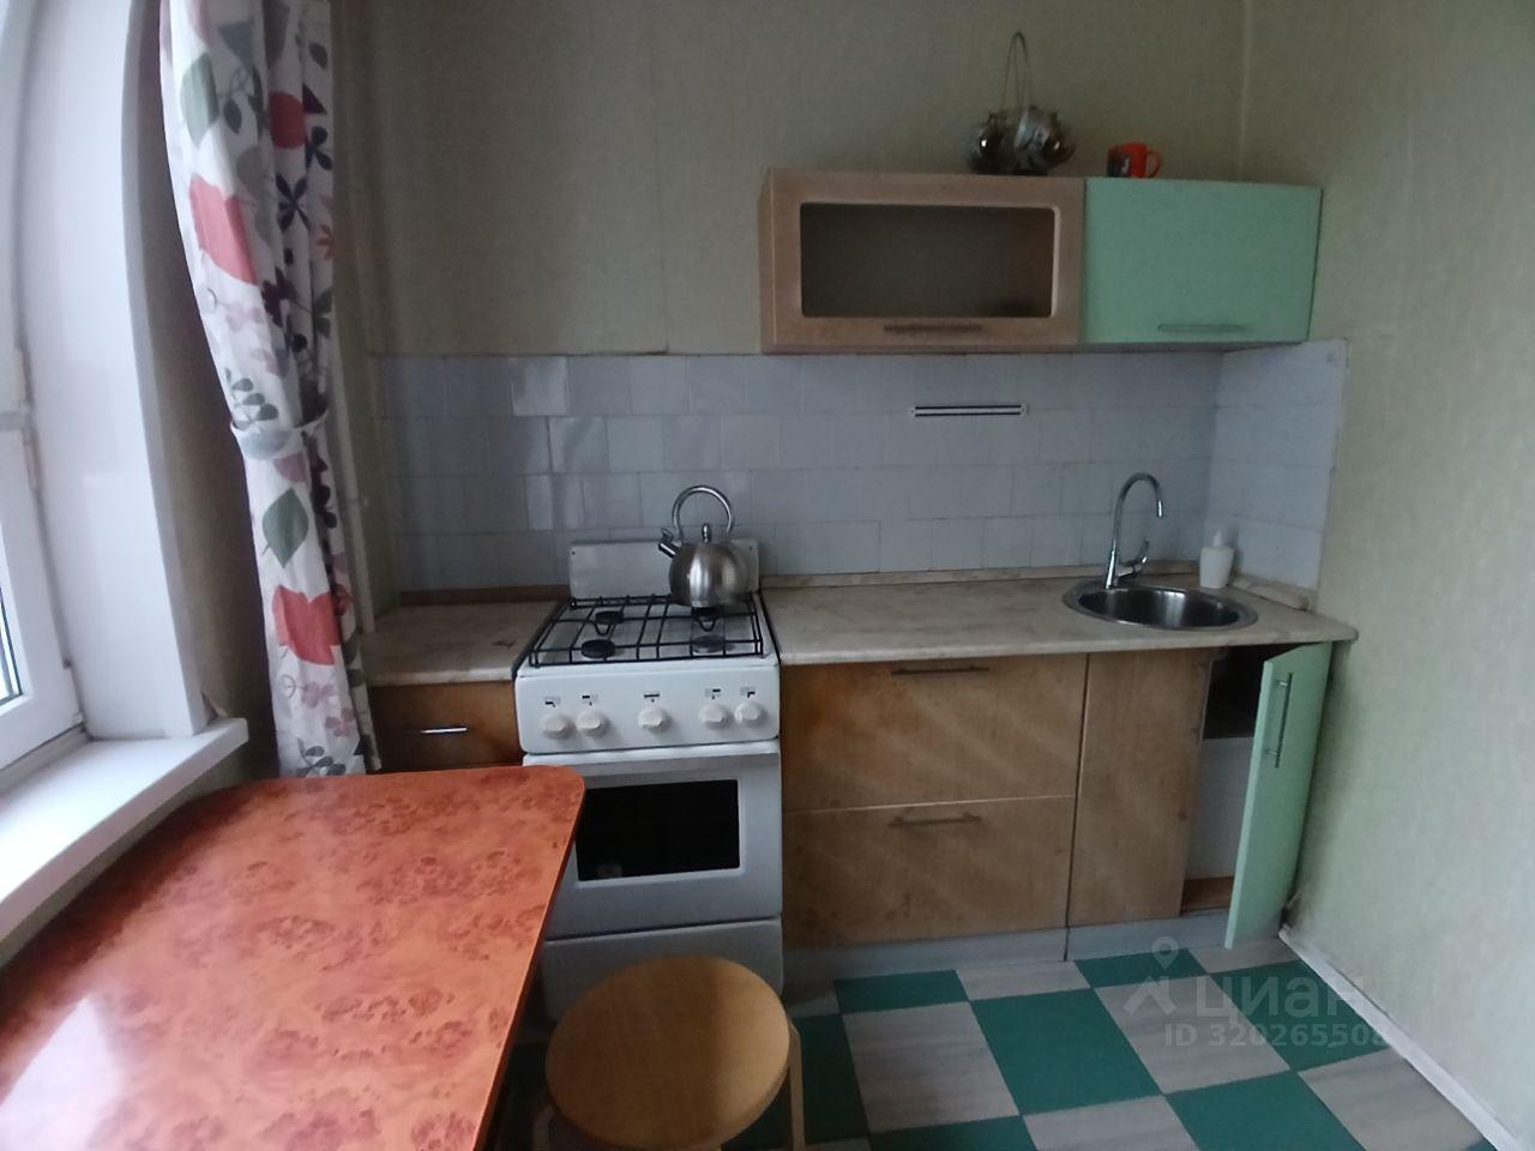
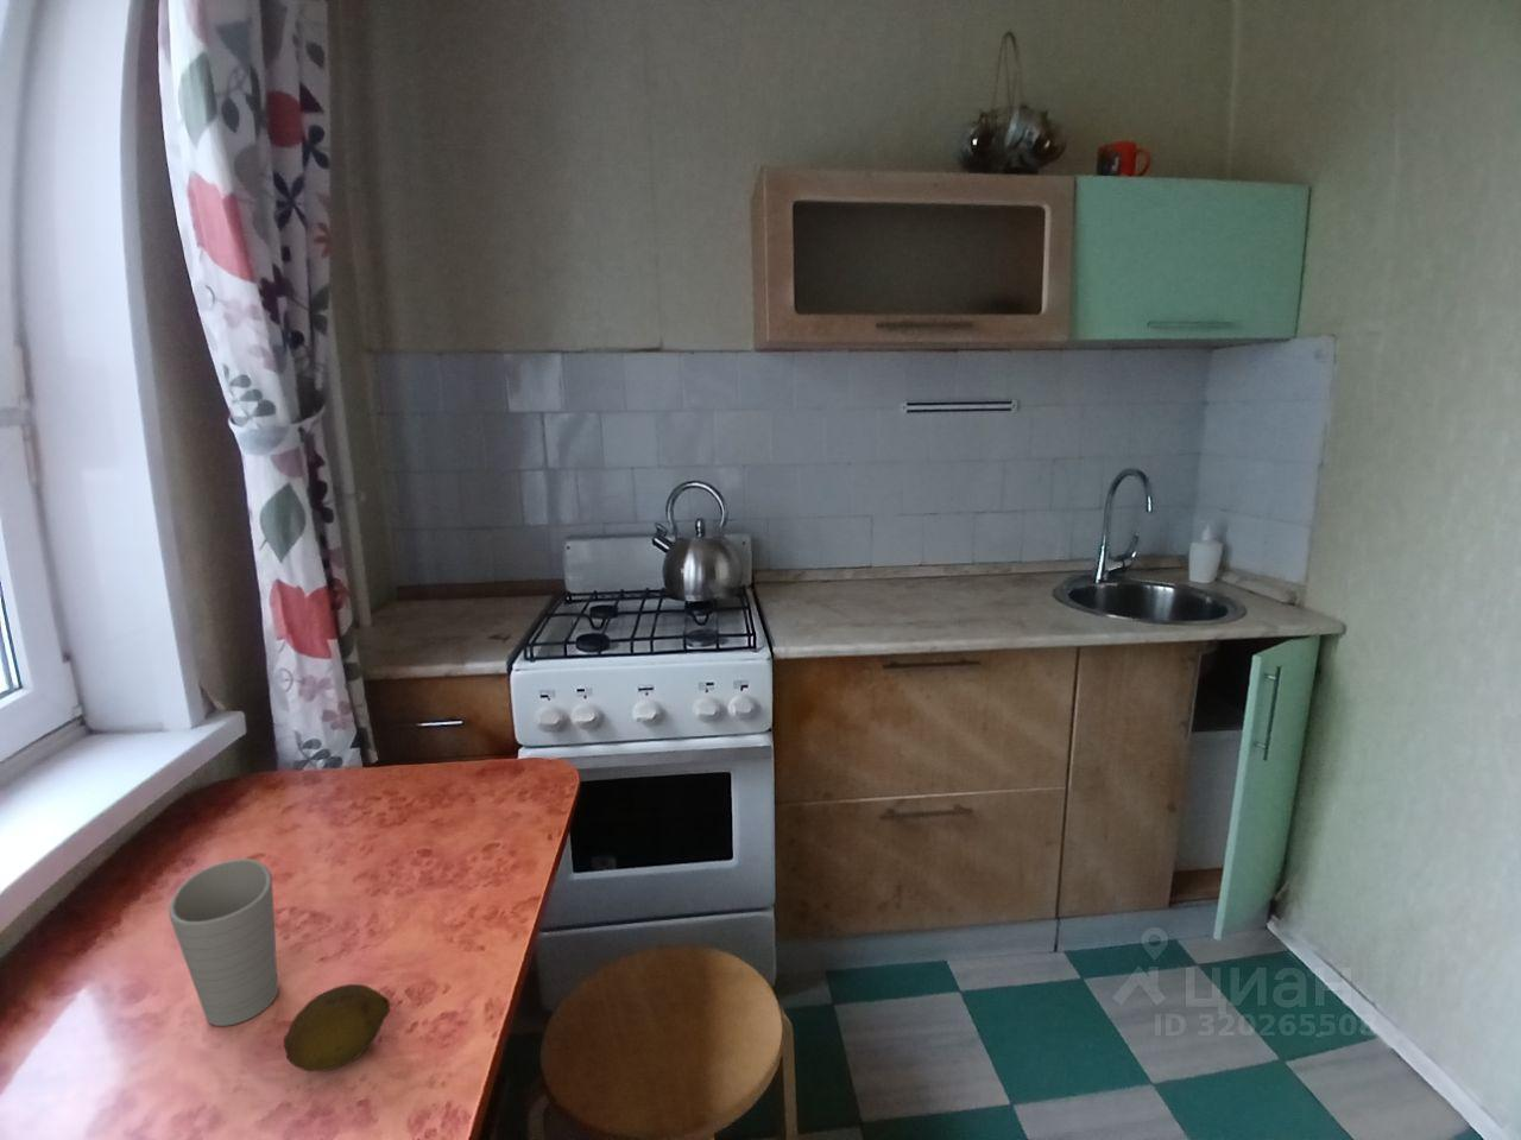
+ fruit [283,983,390,1073]
+ cup [168,857,279,1027]
